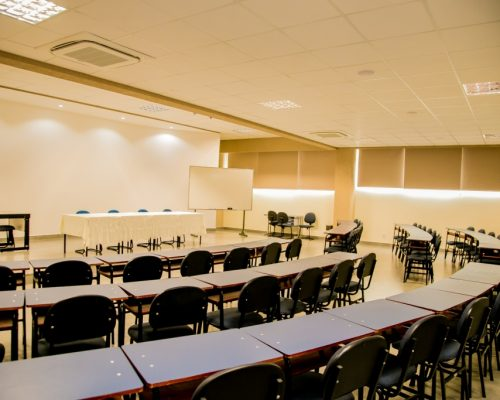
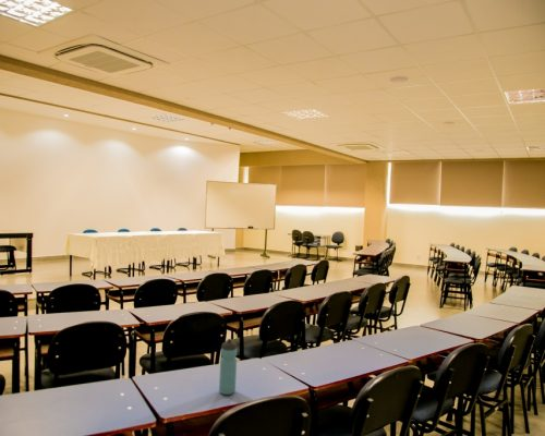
+ water bottle [218,338,238,396]
